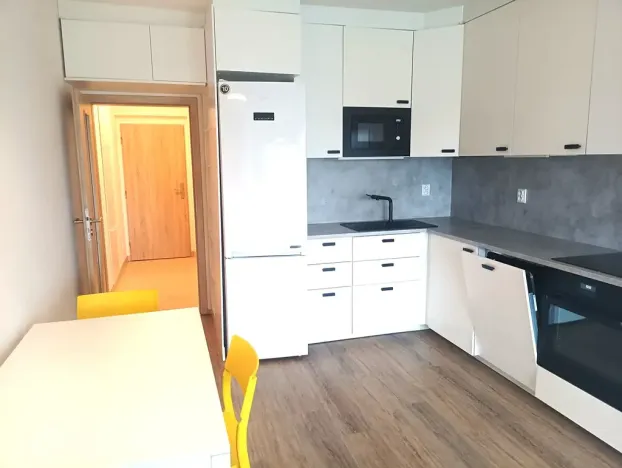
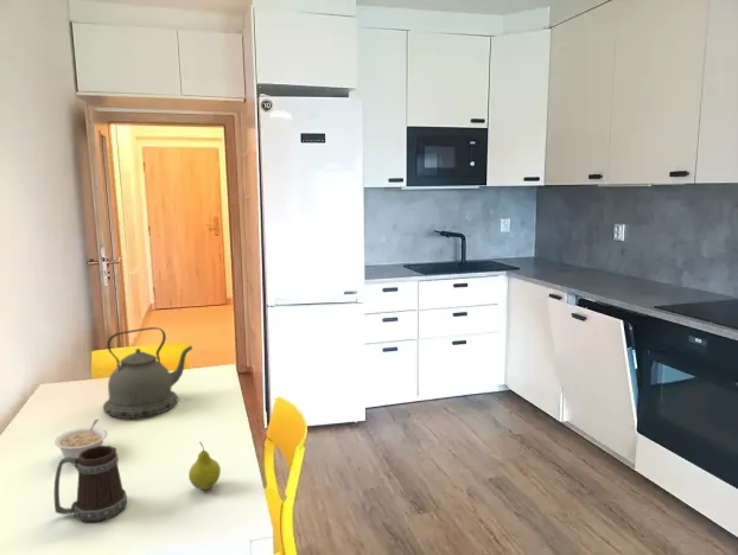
+ legume [53,419,108,459]
+ kettle [102,326,193,420]
+ mug [53,445,128,523]
+ fruit [187,441,222,491]
